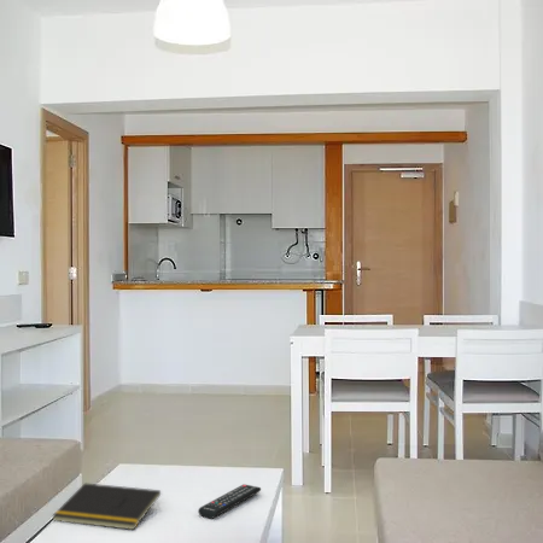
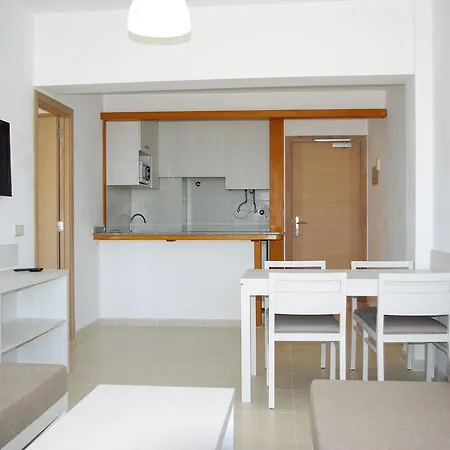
- notepad [51,481,162,531]
- remote control [197,483,262,520]
